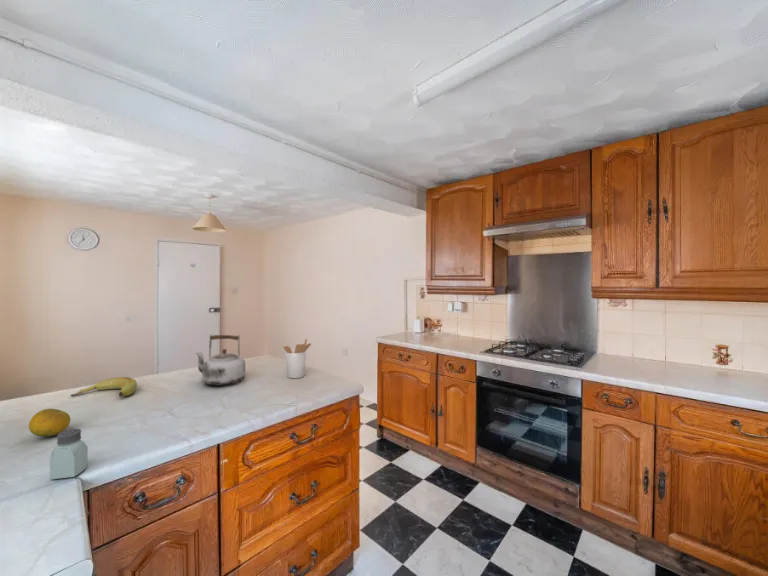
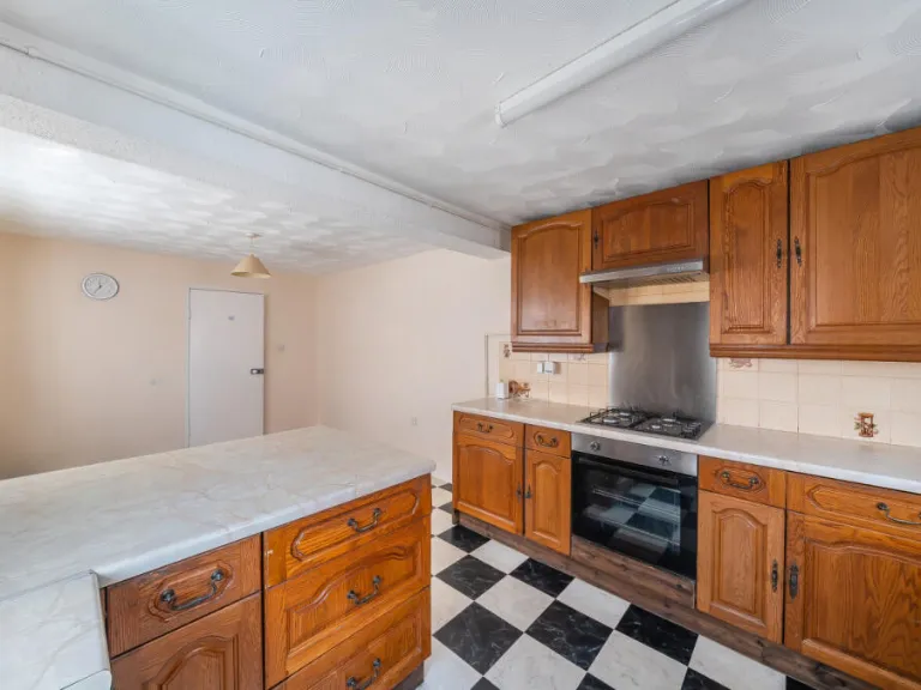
- saltshaker [49,428,89,480]
- fruit [28,408,71,437]
- banana [69,376,138,397]
- utensil holder [282,337,312,379]
- kettle [194,334,246,387]
